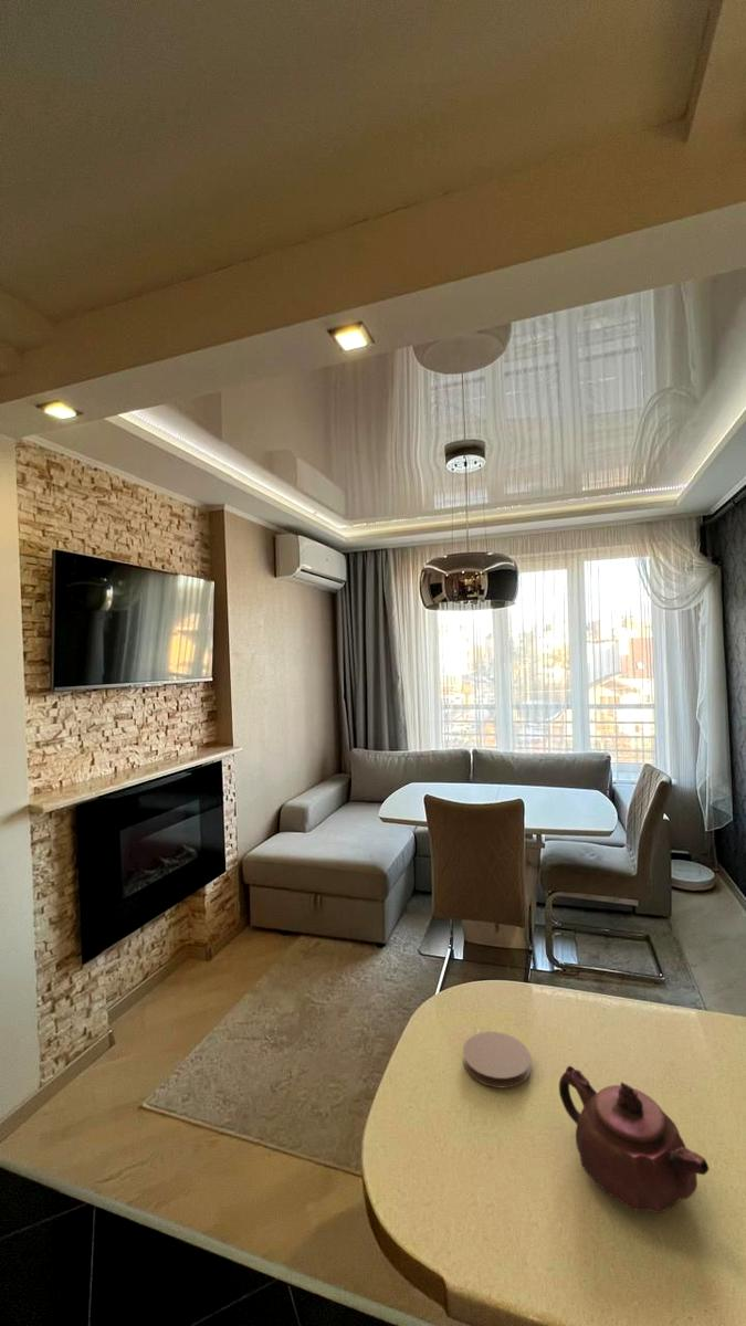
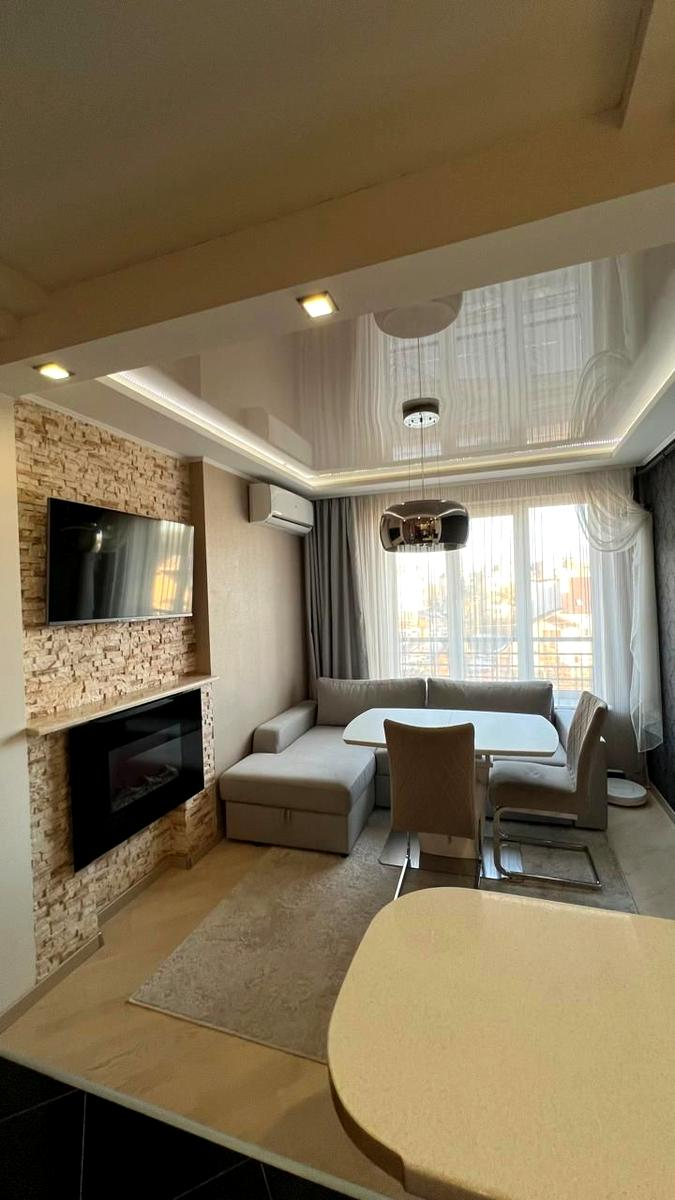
- coaster [462,1031,532,1088]
- teapot [558,1065,710,1214]
